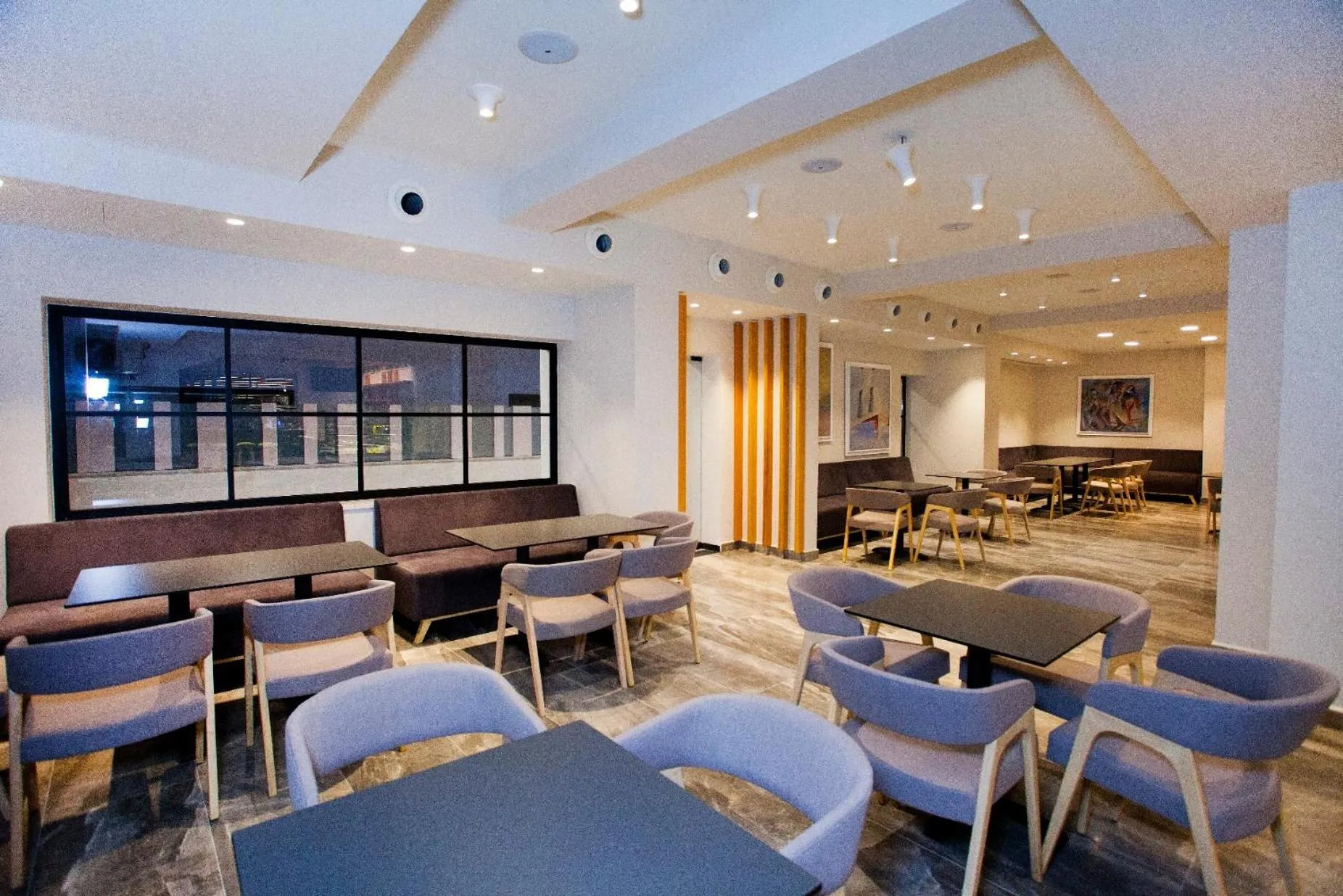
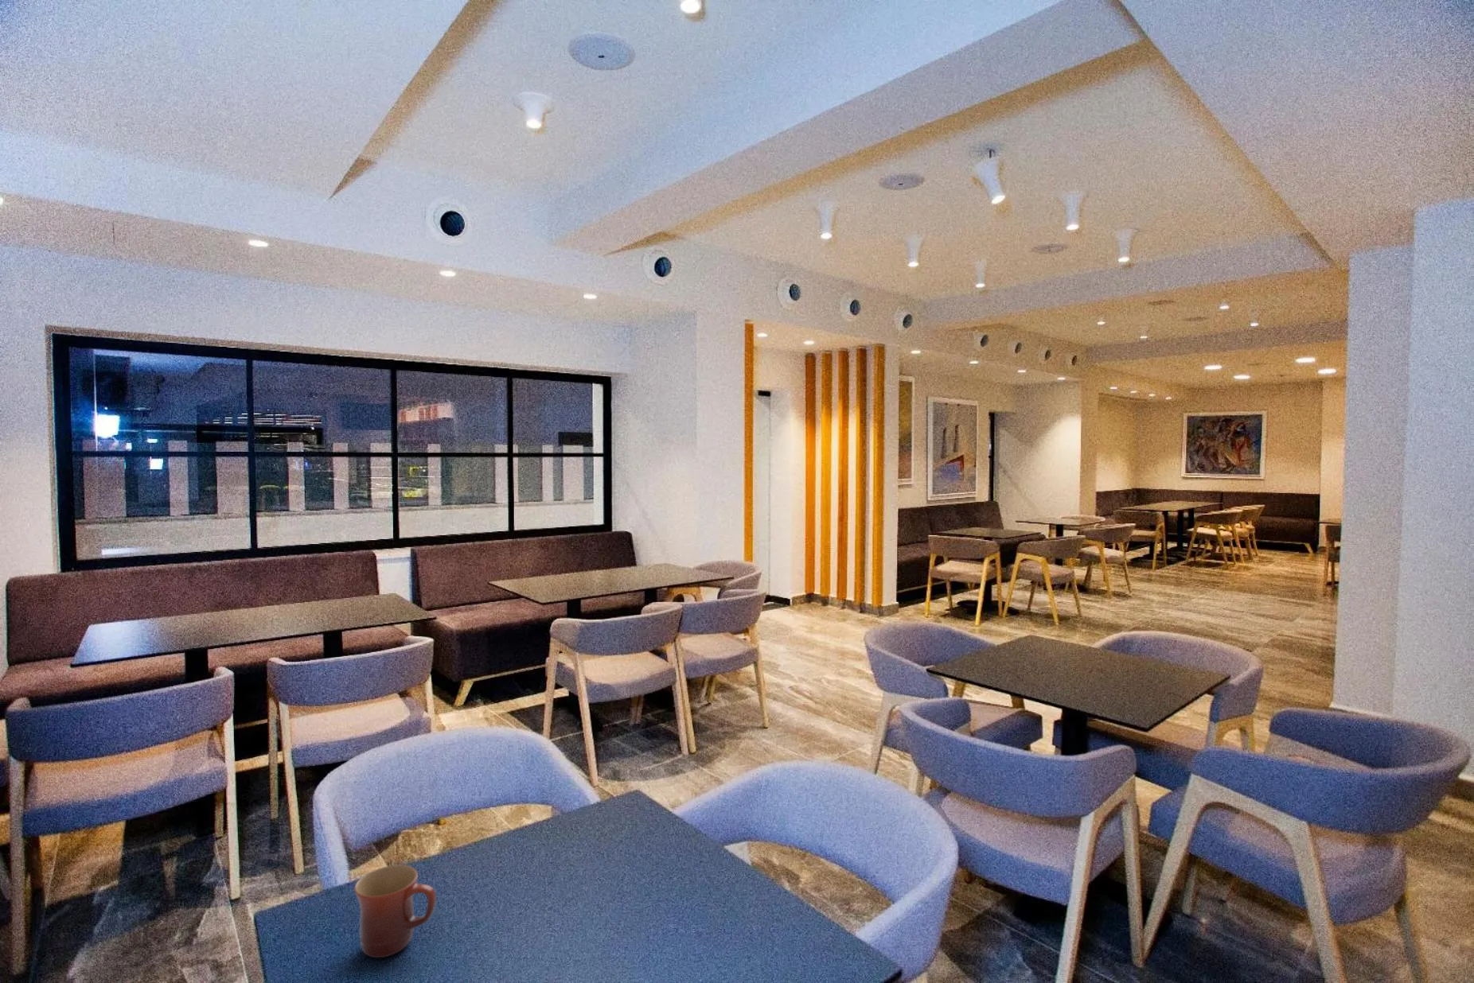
+ mug [353,865,437,959]
